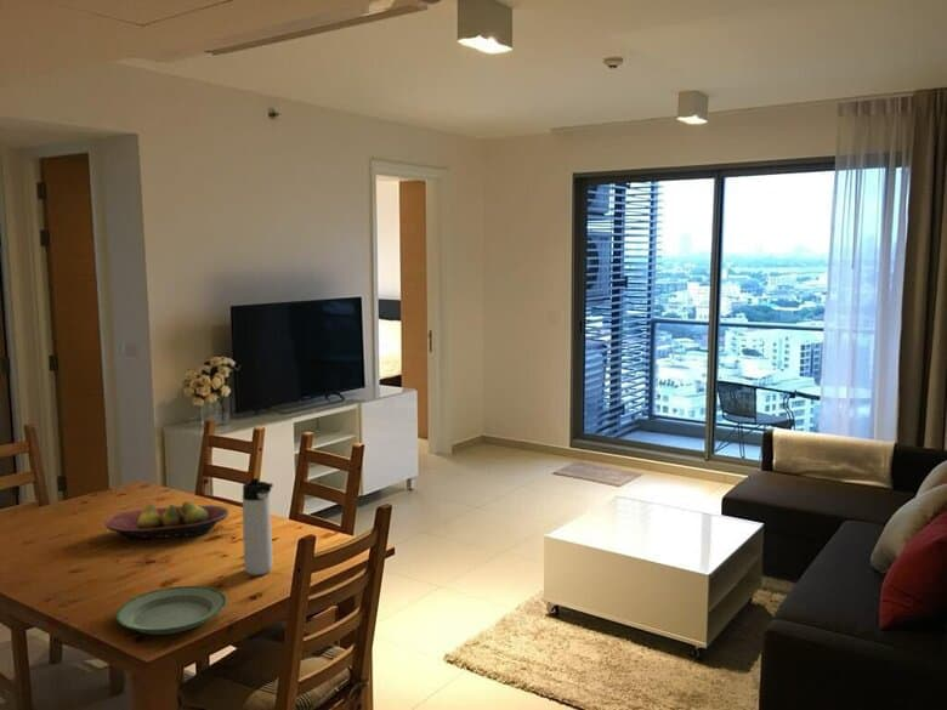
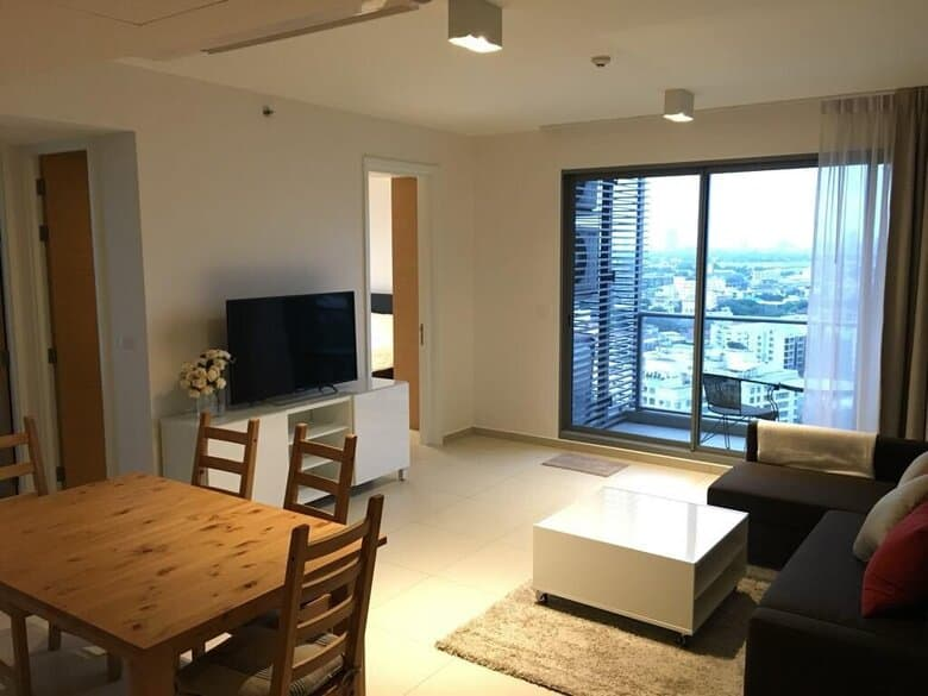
- plate [114,585,227,636]
- thermos bottle [242,477,274,576]
- fruit bowl [104,500,229,541]
